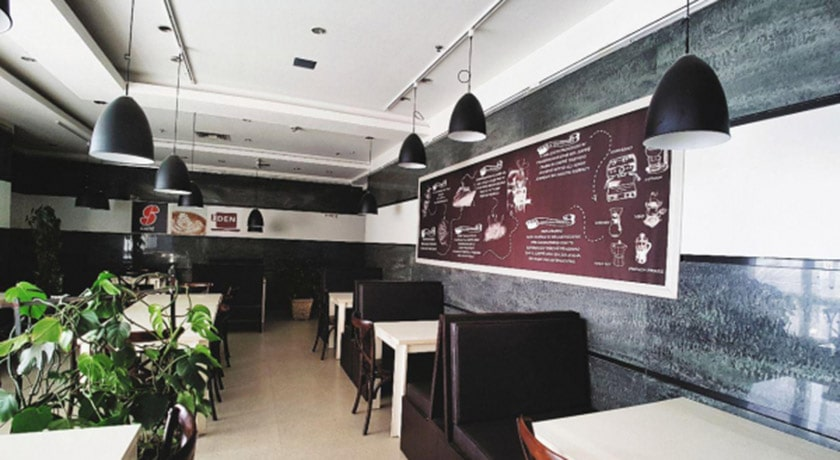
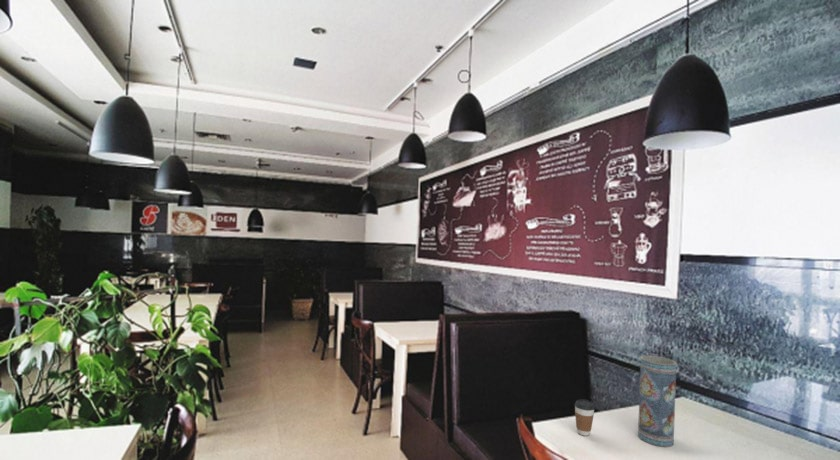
+ coffee cup [574,399,596,437]
+ vase [637,355,677,448]
